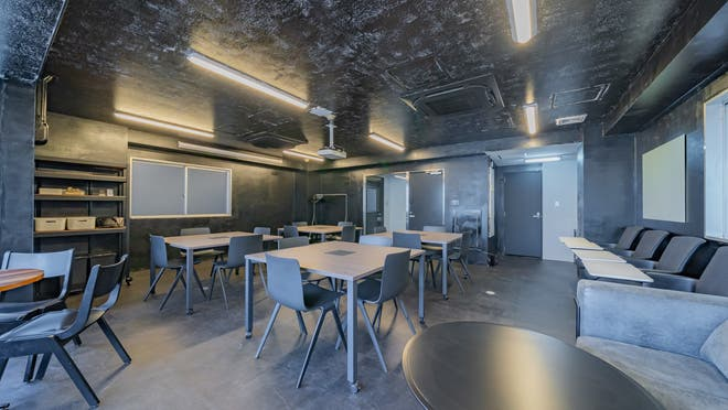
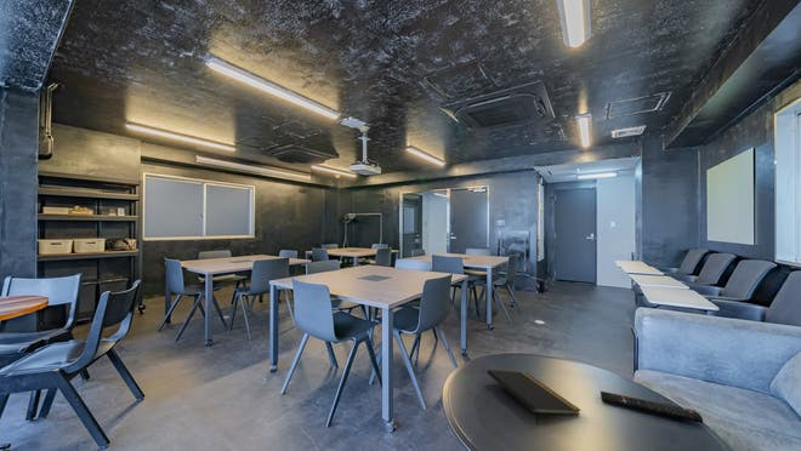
+ remote control [600,390,704,424]
+ notepad [485,369,583,427]
